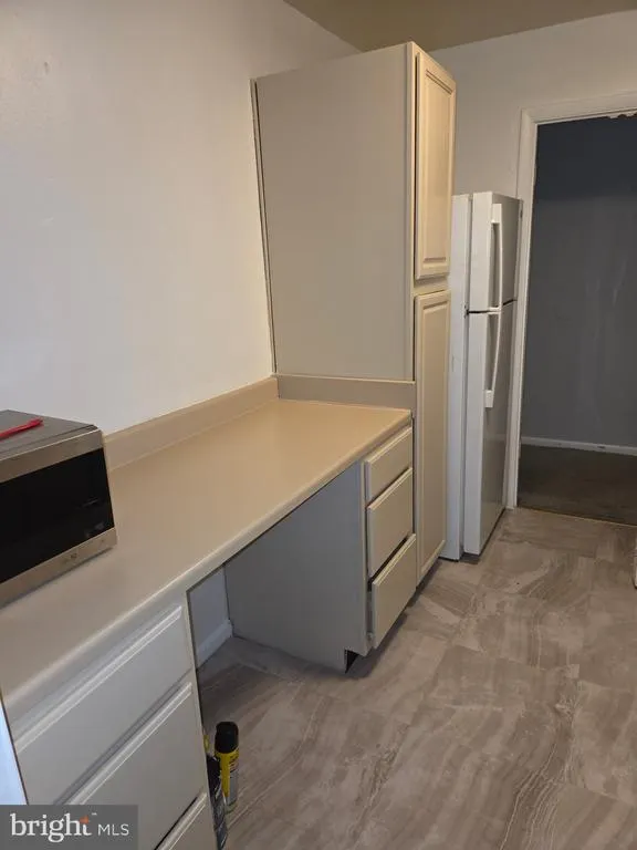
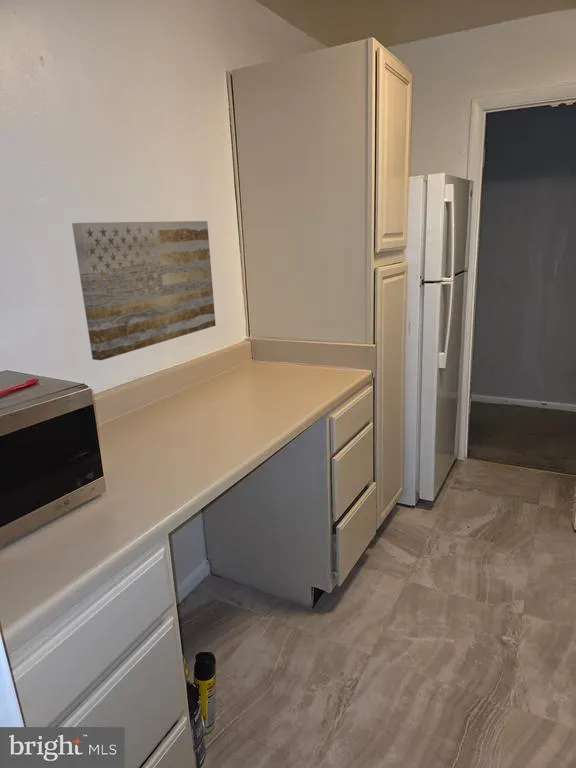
+ wall art [71,220,217,361]
